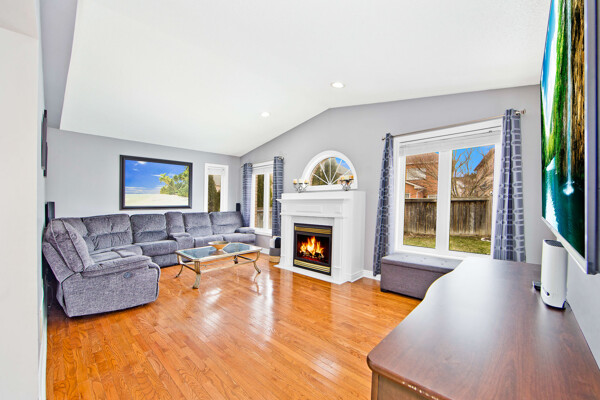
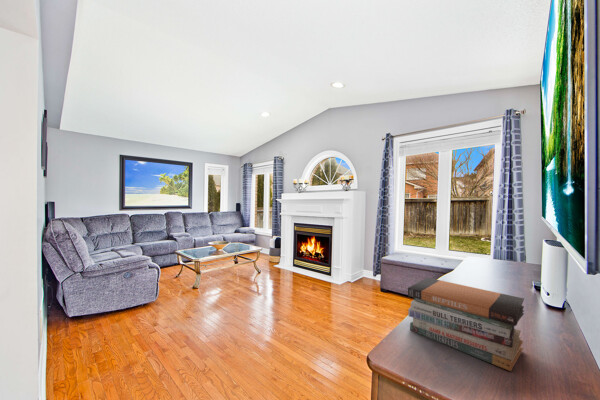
+ book stack [407,277,525,372]
